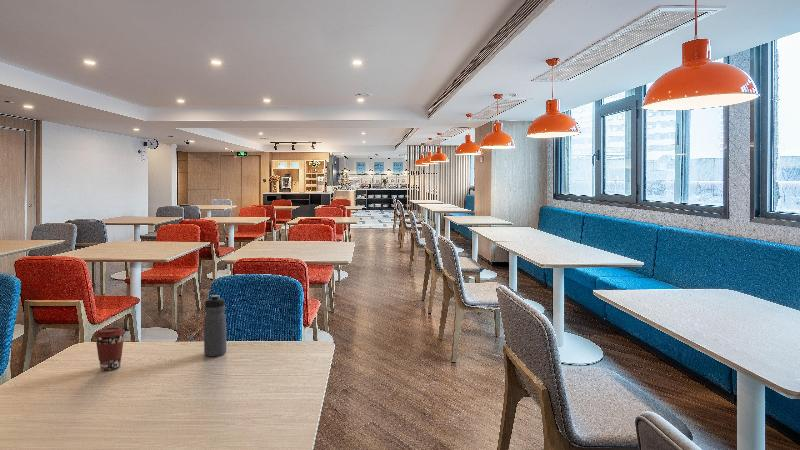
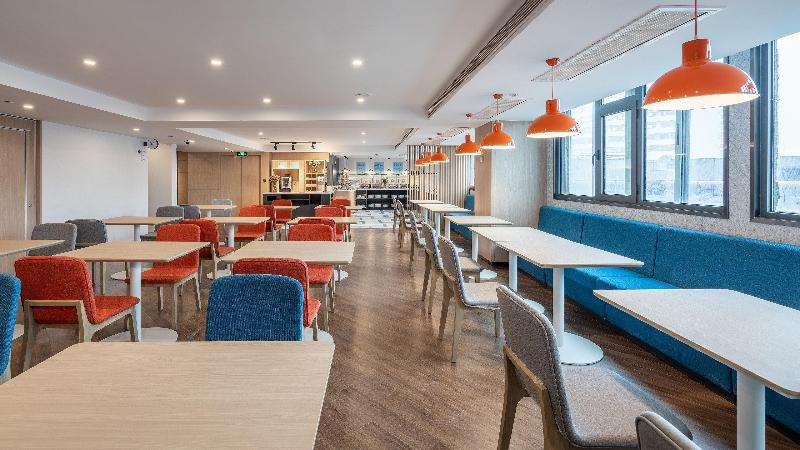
- coffee cup [93,326,127,371]
- water bottle [203,294,227,357]
